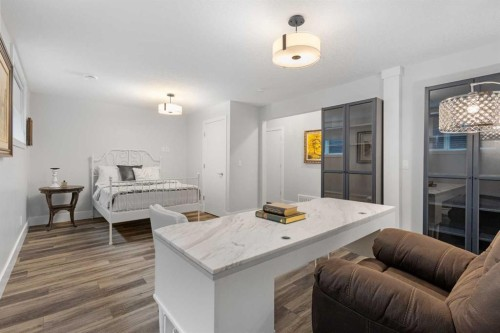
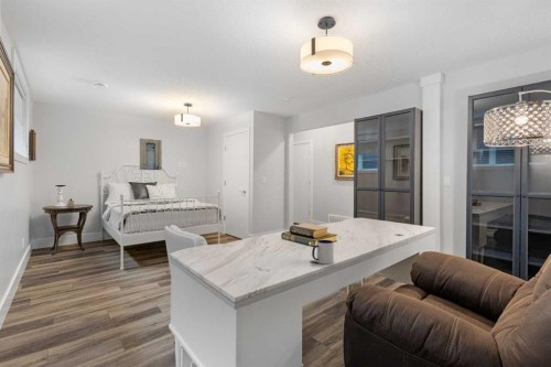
+ wall art [139,138,163,171]
+ mug [311,239,335,265]
